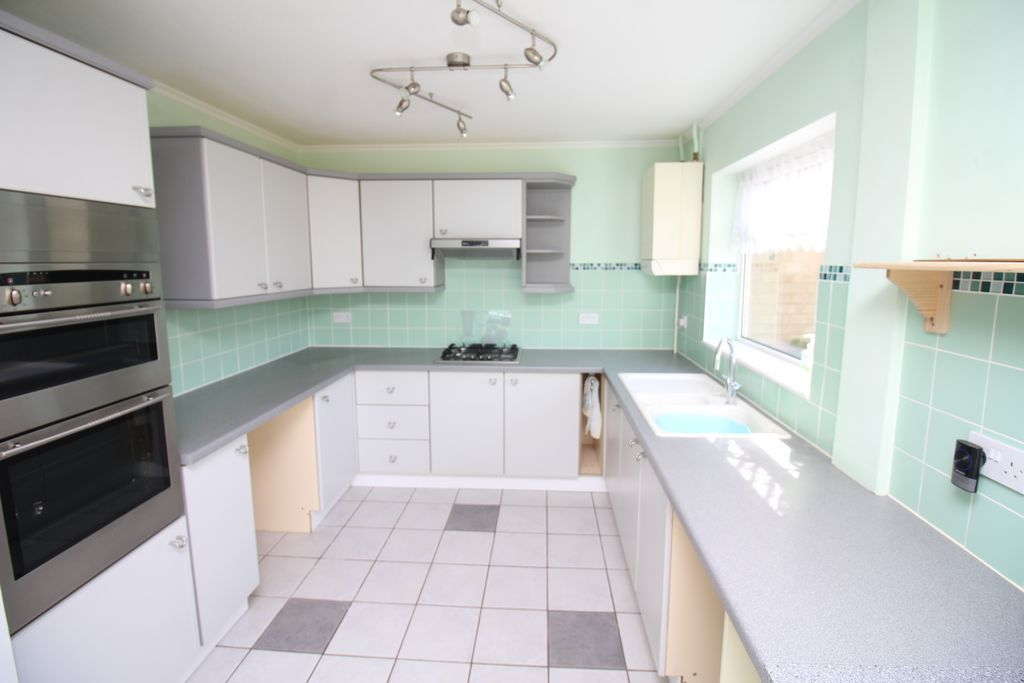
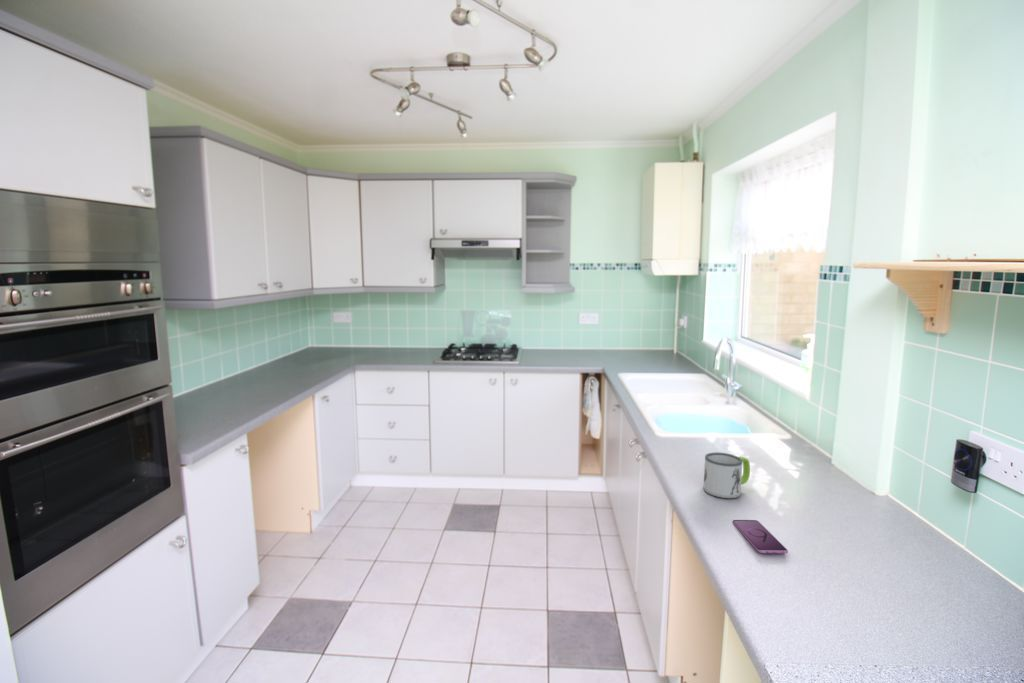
+ smartphone [732,519,789,554]
+ mug [703,451,751,499]
